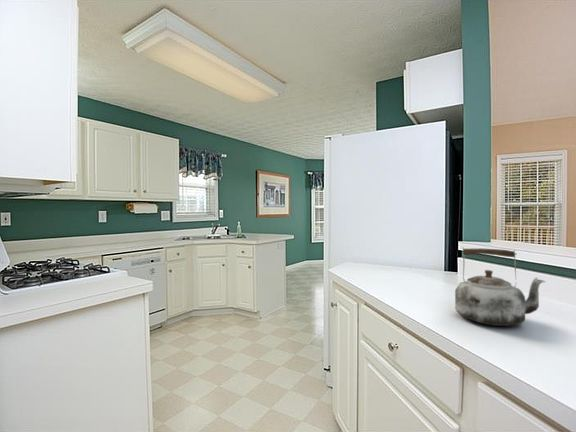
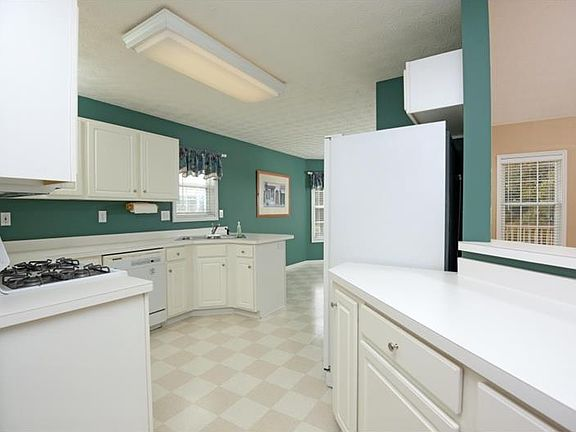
- kettle [454,247,546,327]
